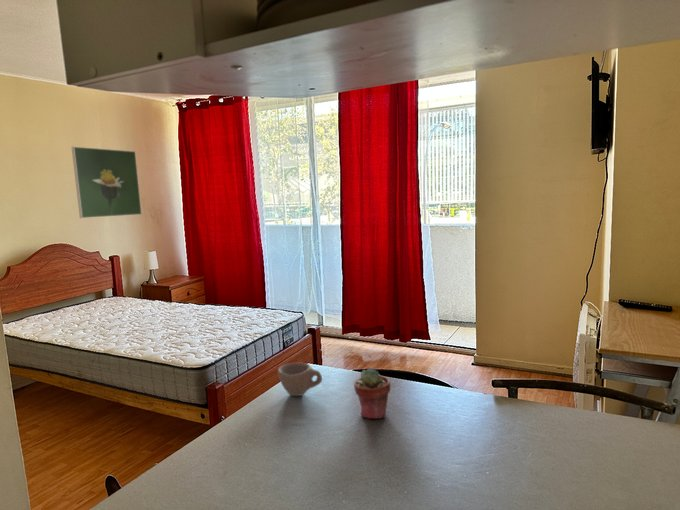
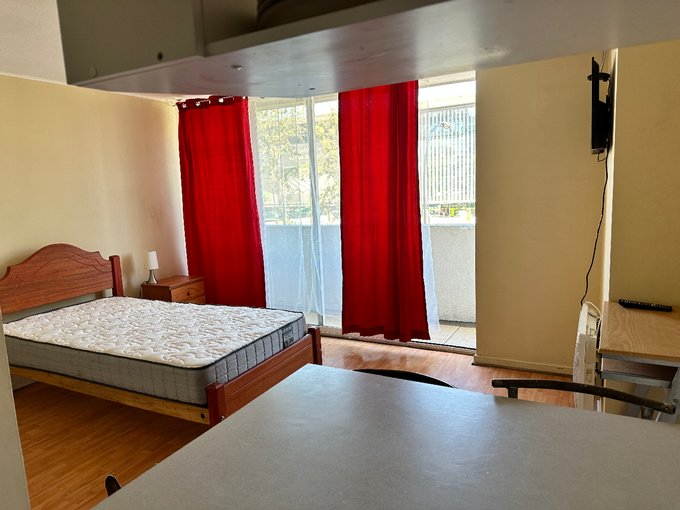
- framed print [71,146,143,219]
- cup [277,362,323,397]
- potted succulent [353,367,391,420]
